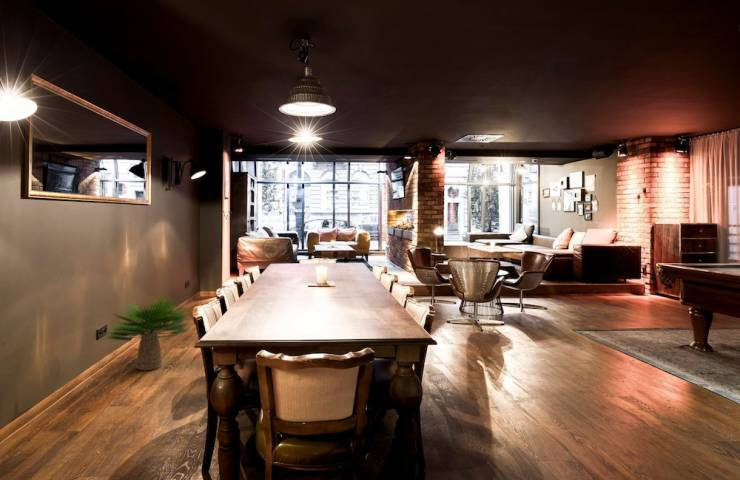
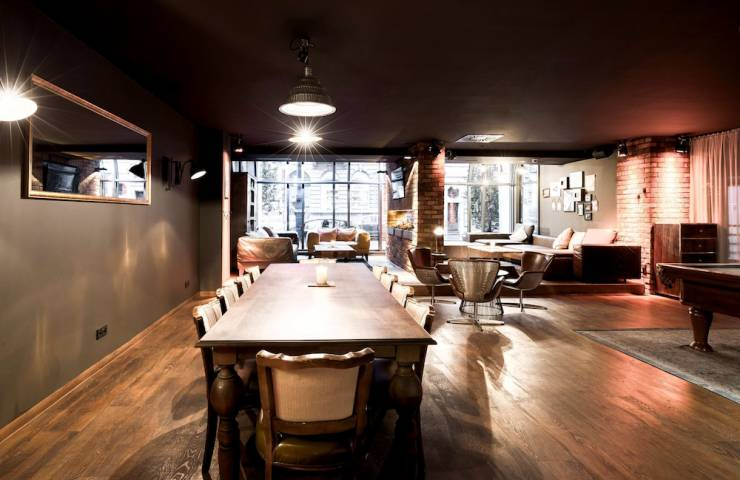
- potted plant [100,292,195,371]
